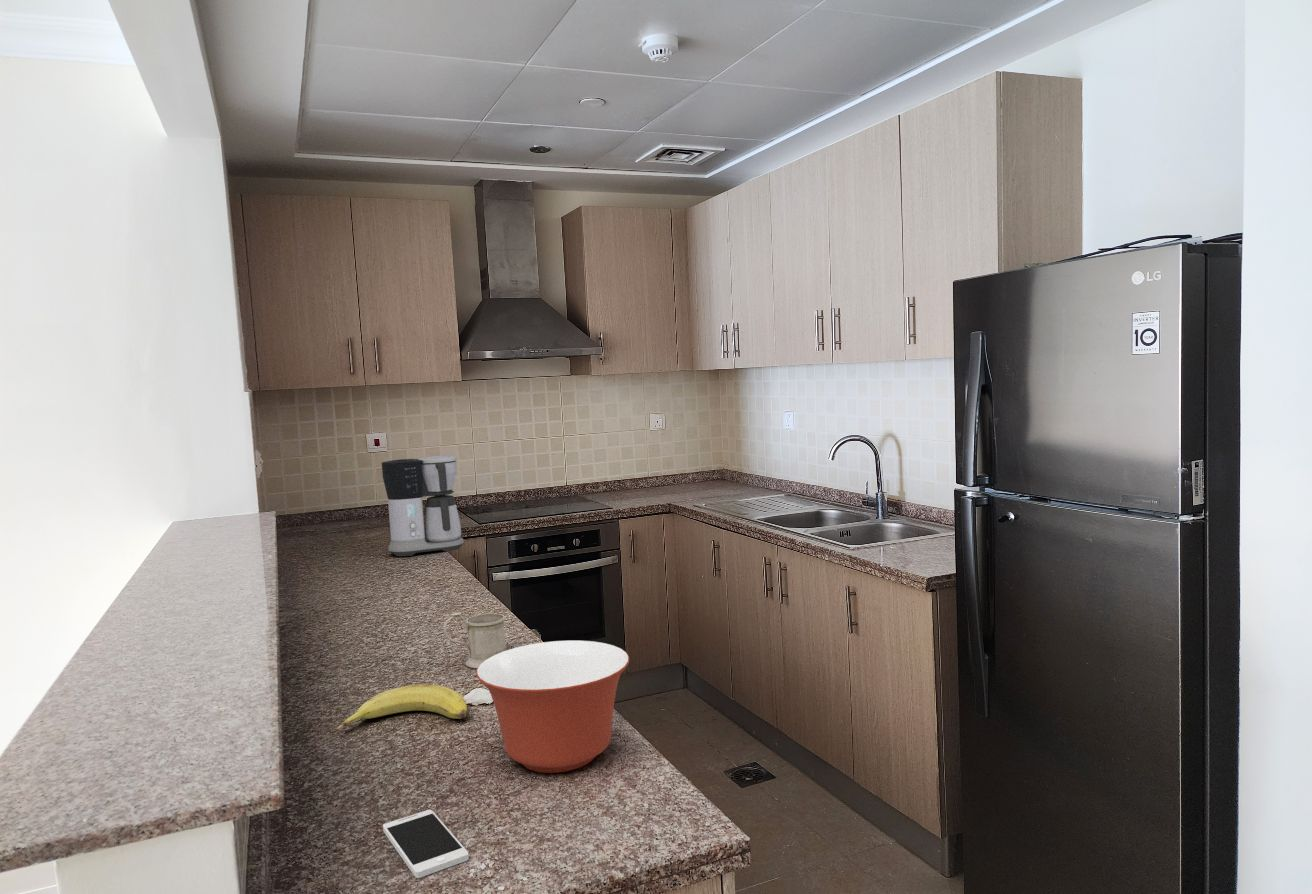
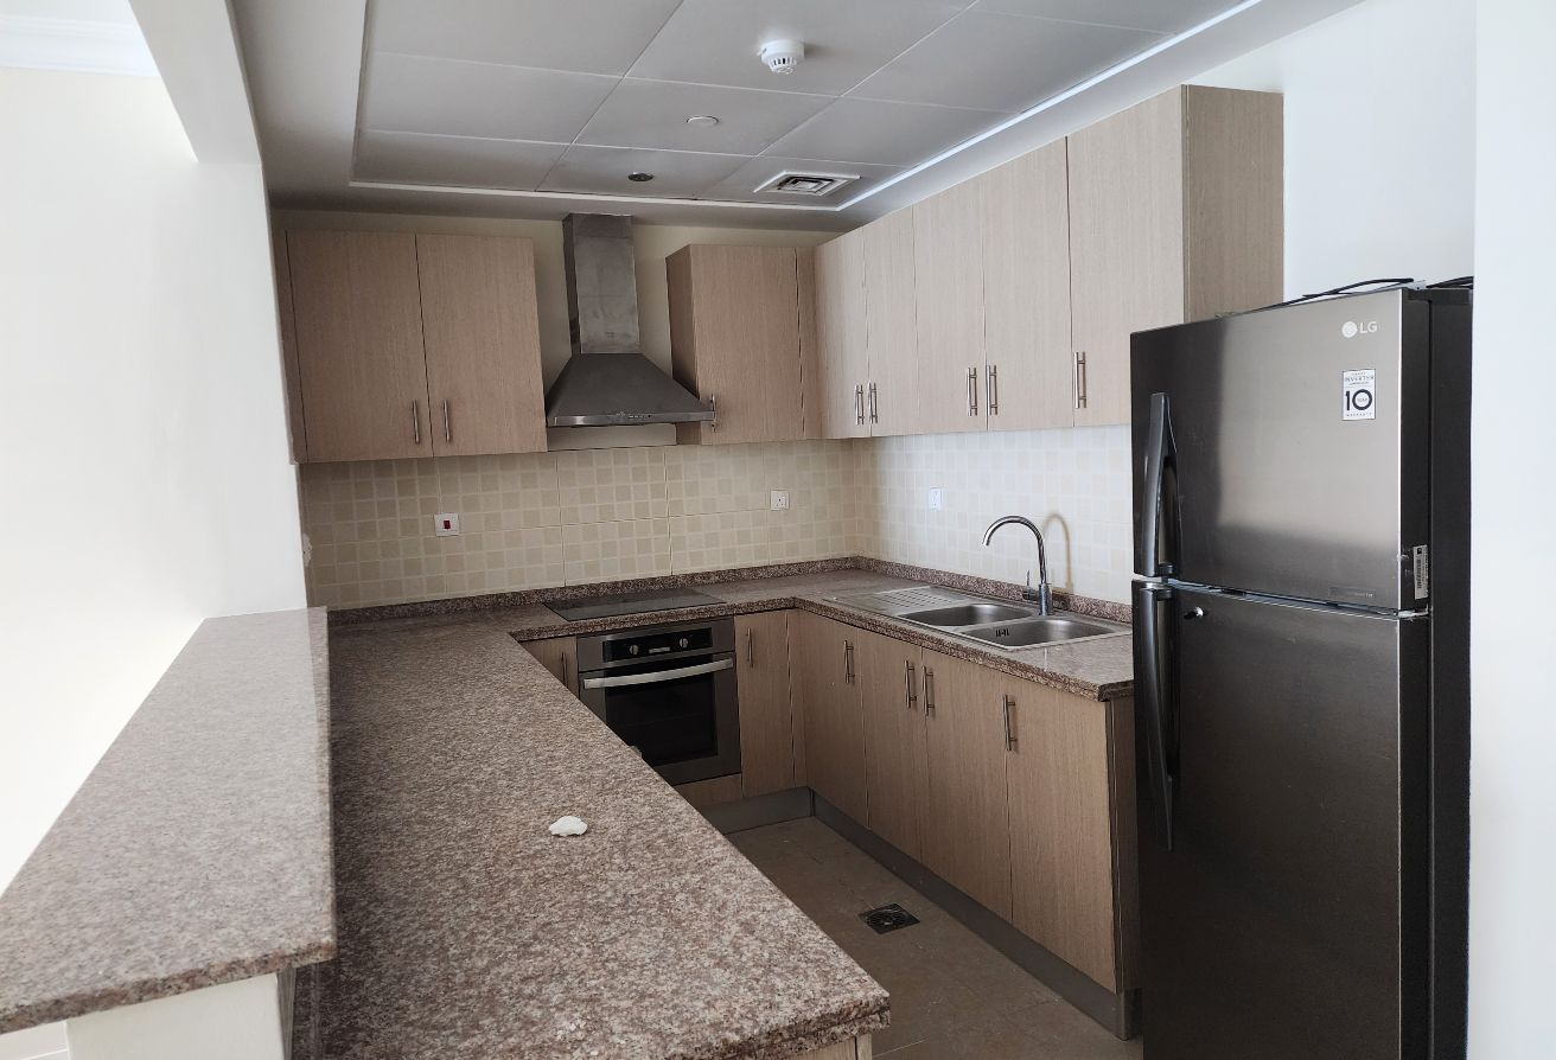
- coffee maker [381,455,465,557]
- mixing bowl [475,640,630,774]
- mug [443,612,507,669]
- fruit [335,684,468,730]
- smartphone [382,809,470,879]
